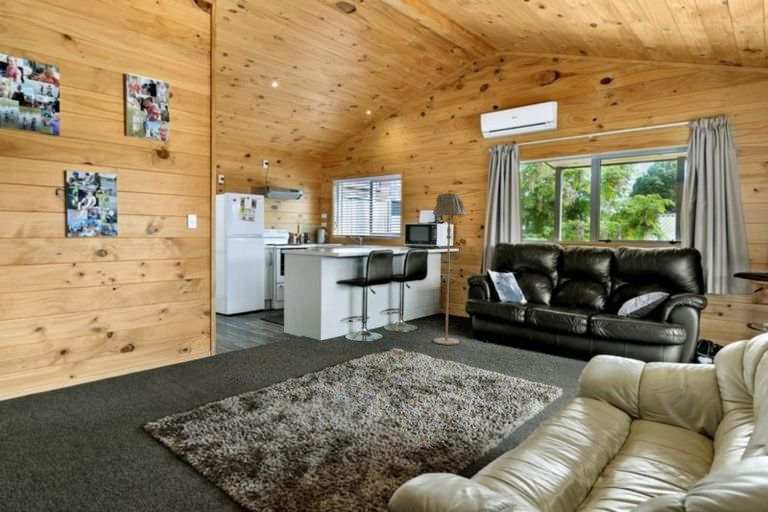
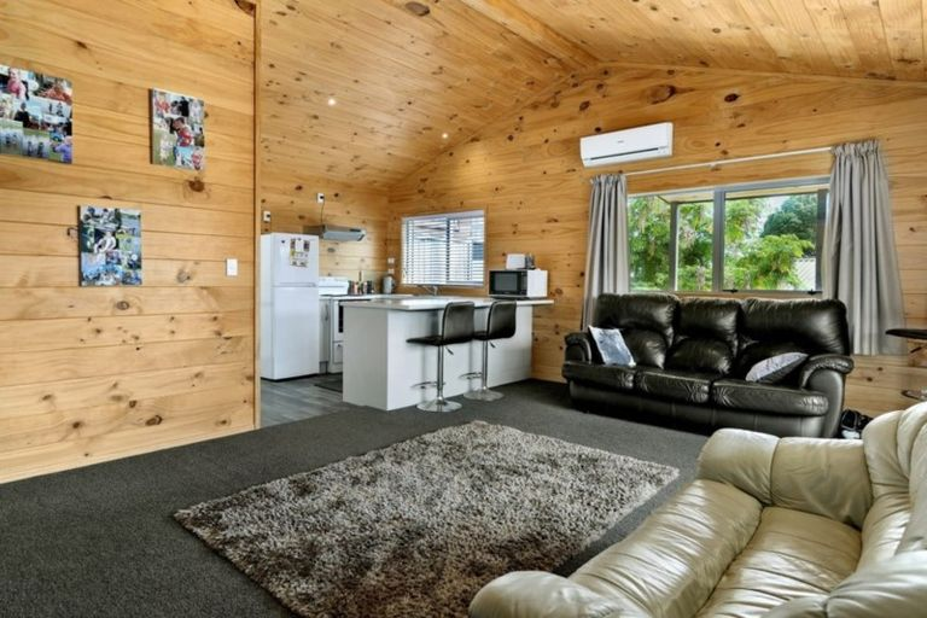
- floor lamp [432,192,467,346]
